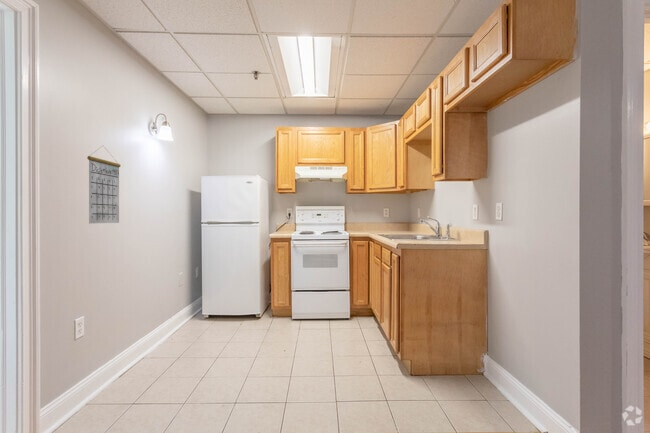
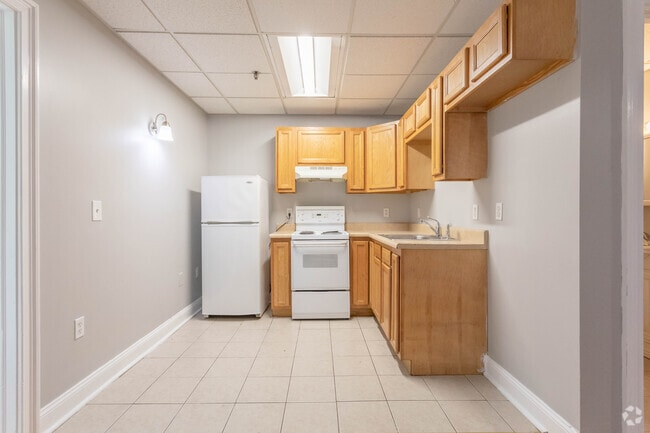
- calendar [86,145,122,224]
